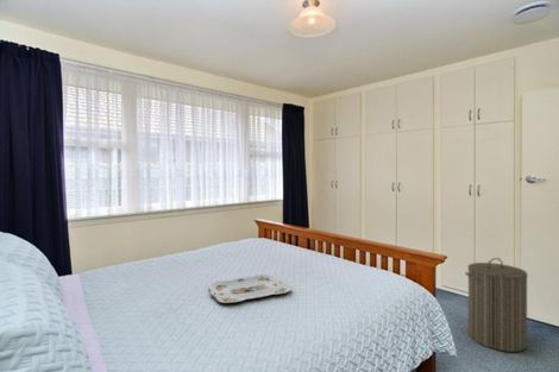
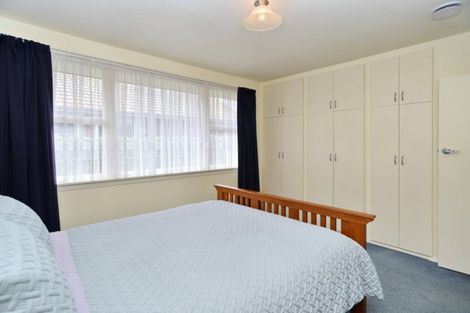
- serving tray [208,273,291,304]
- laundry hamper [464,257,529,353]
